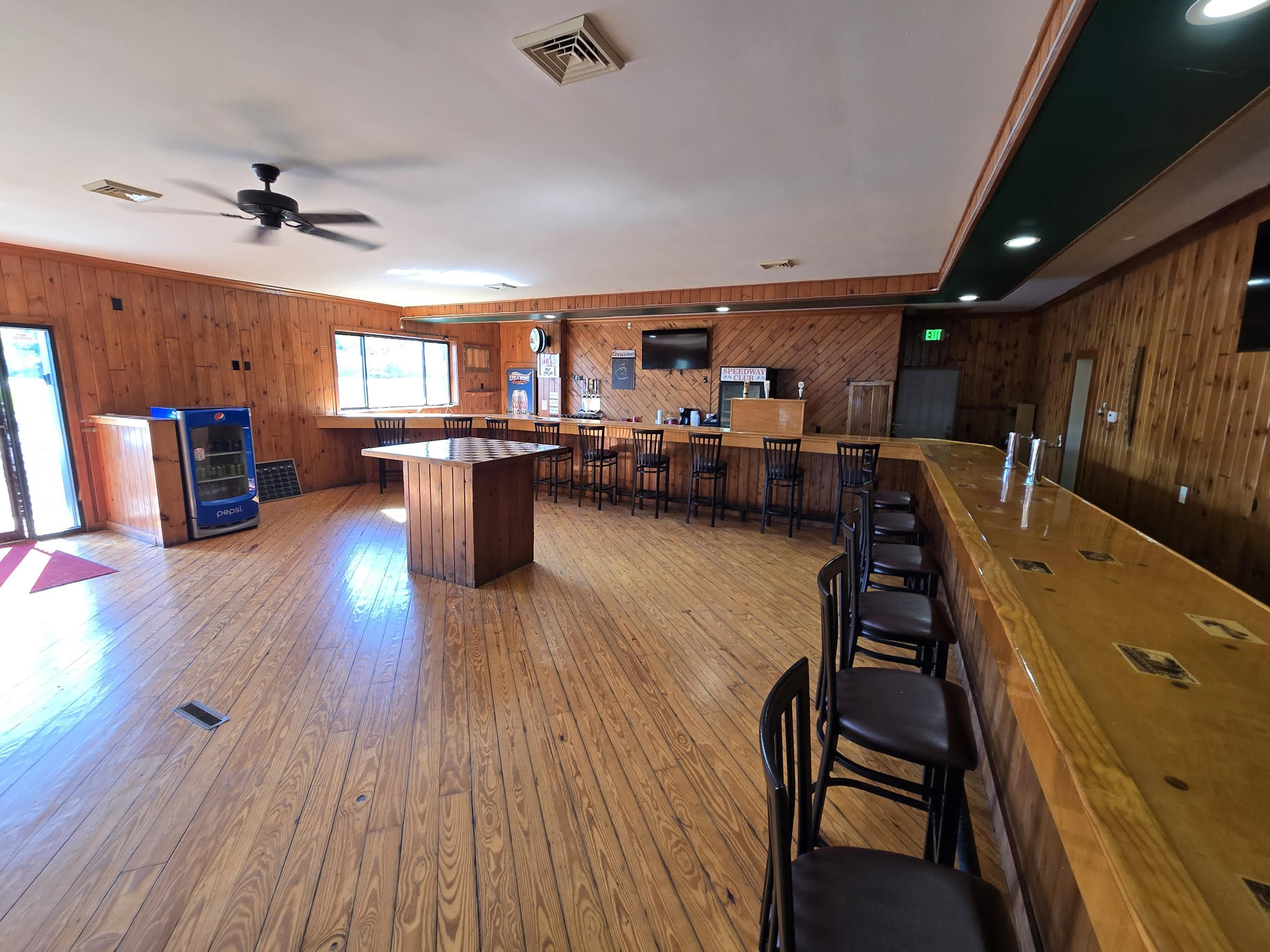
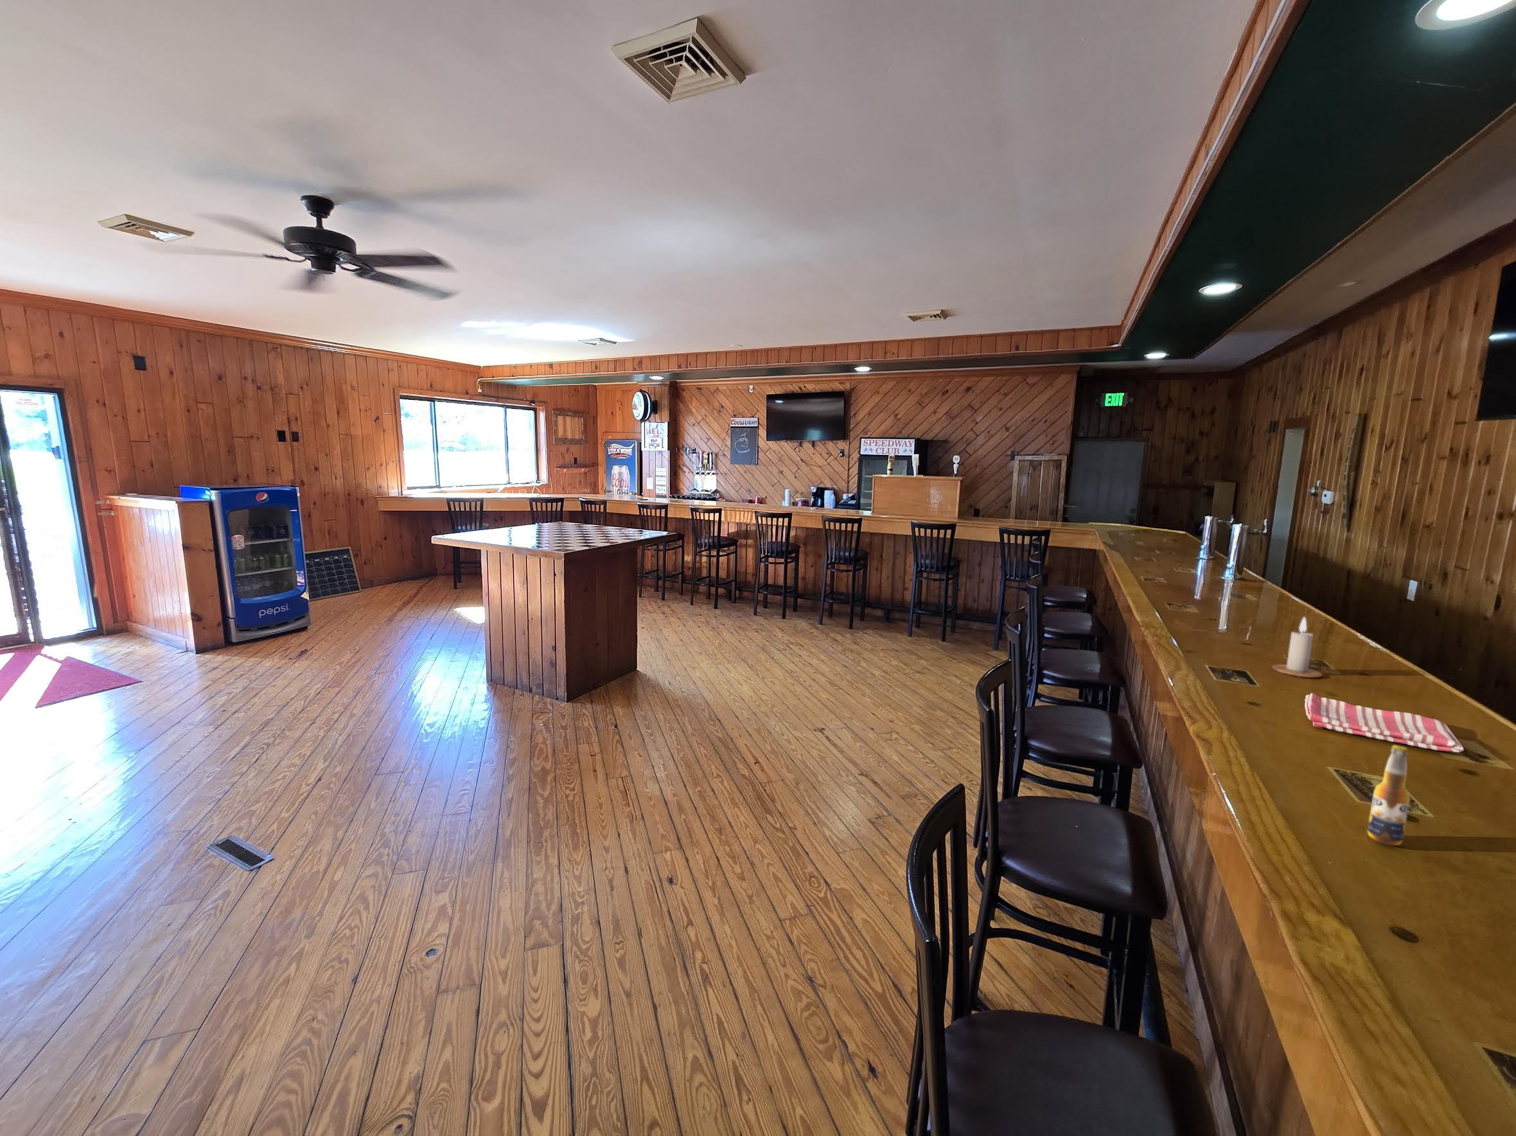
+ candle [1271,616,1324,679]
+ dish towel [1304,692,1465,753]
+ beer bottle [1367,745,1411,846]
